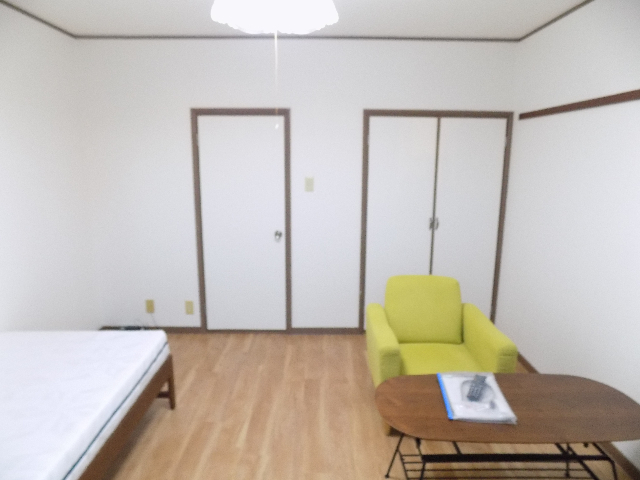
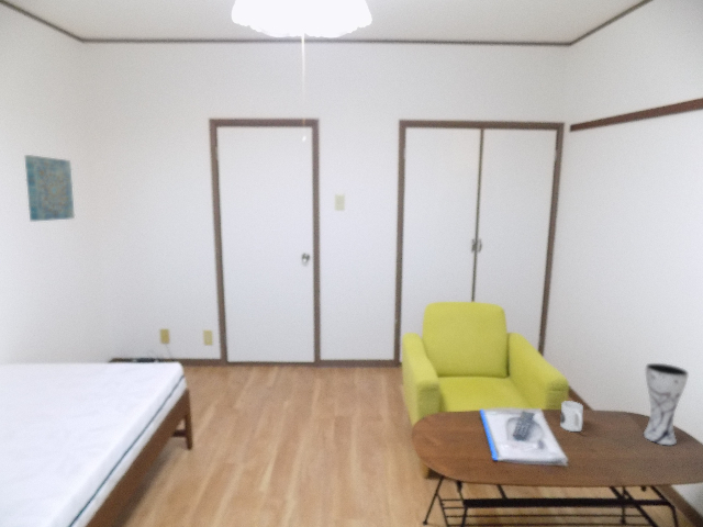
+ vase [643,362,690,446]
+ mug [559,400,584,433]
+ wall art [23,154,76,222]
